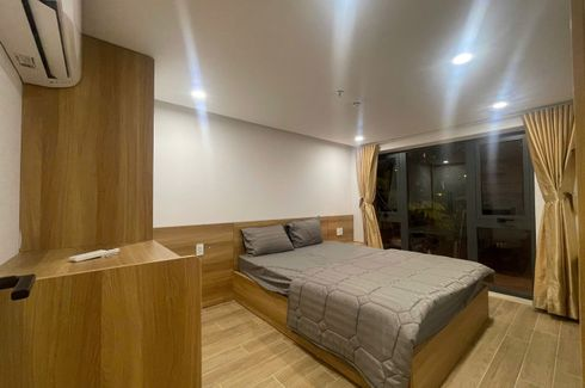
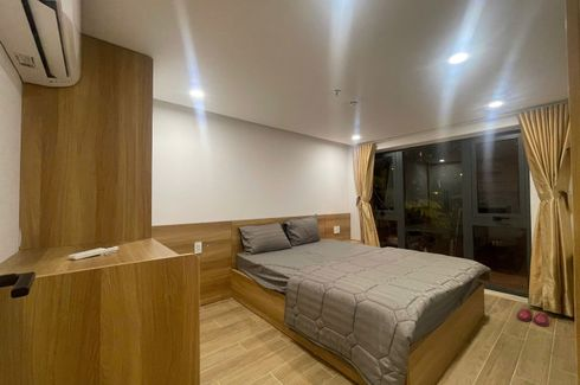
+ slippers [516,308,550,328]
